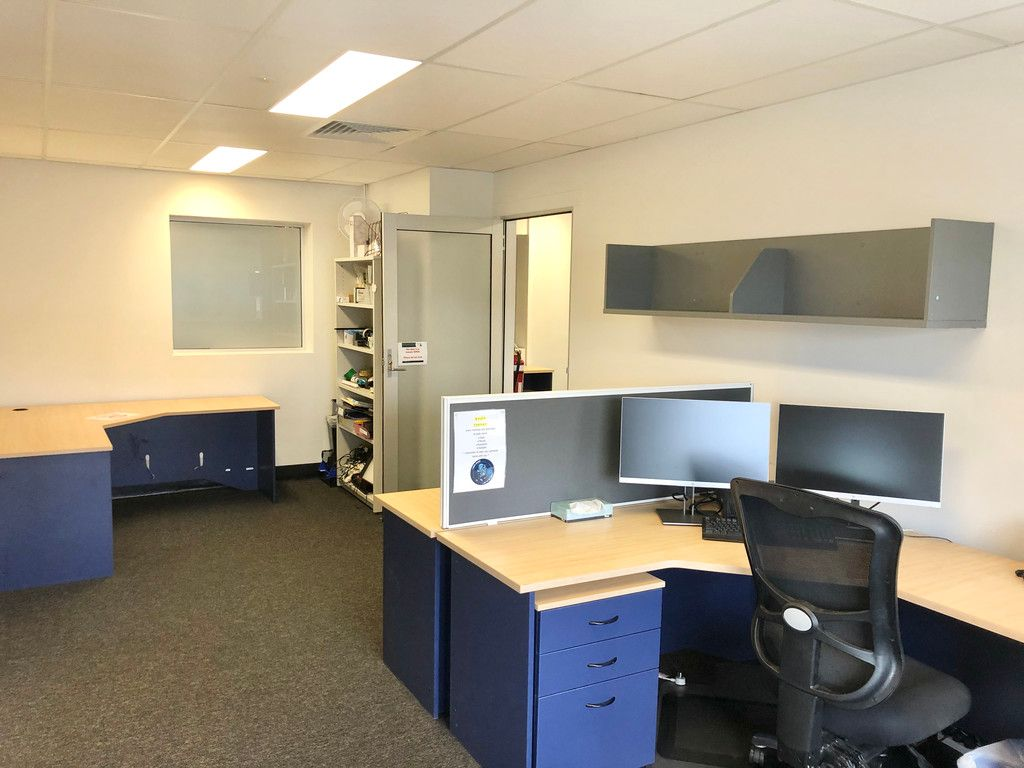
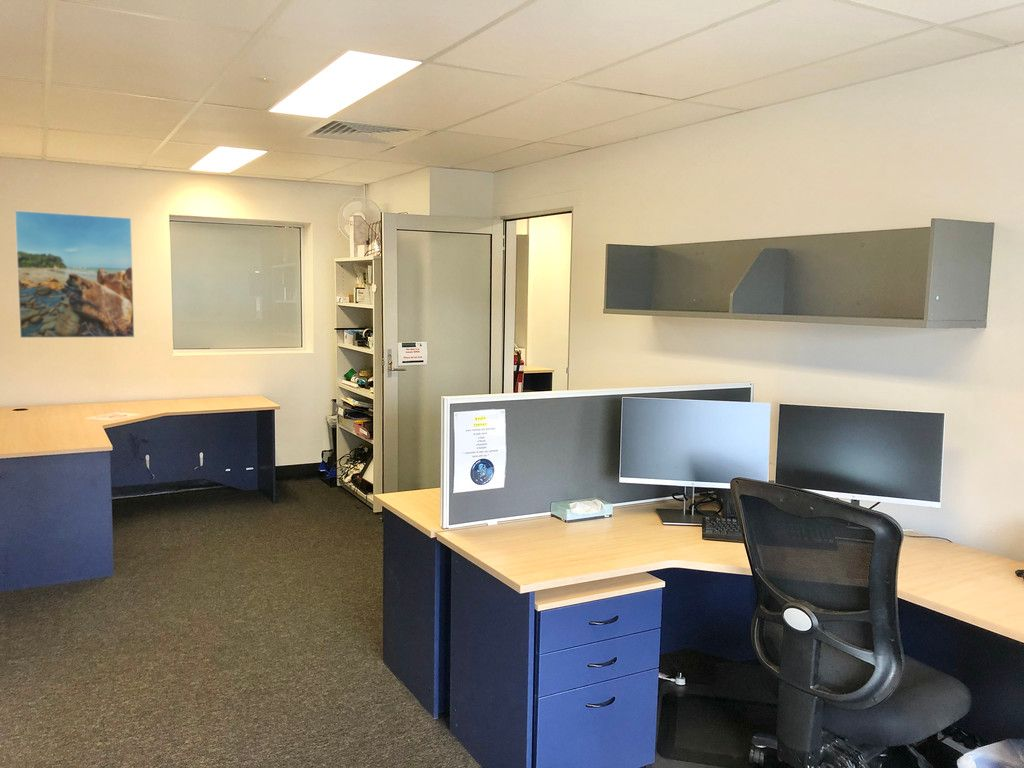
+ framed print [14,210,135,339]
